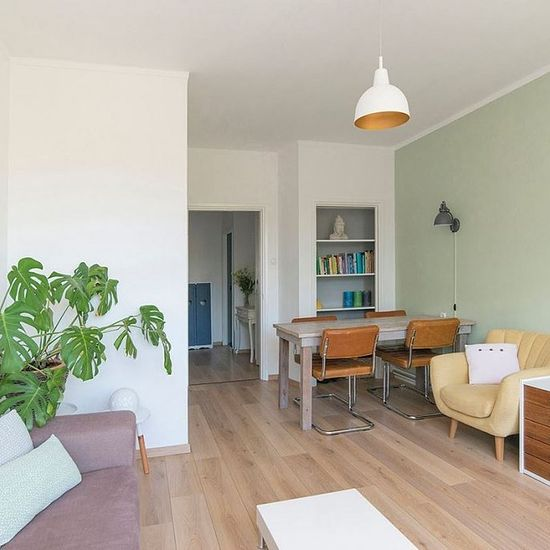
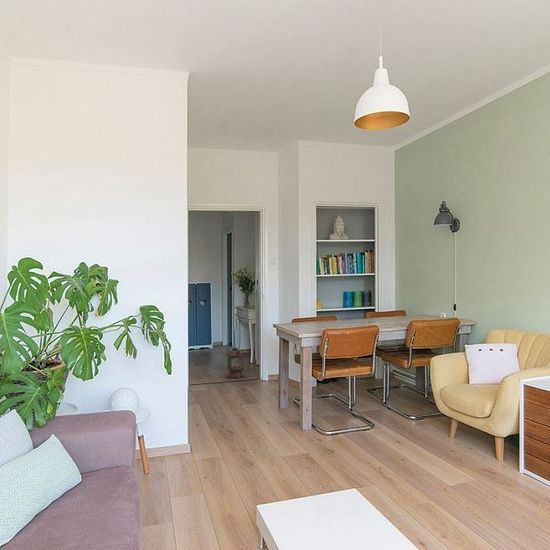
+ candle lantern [225,345,246,379]
